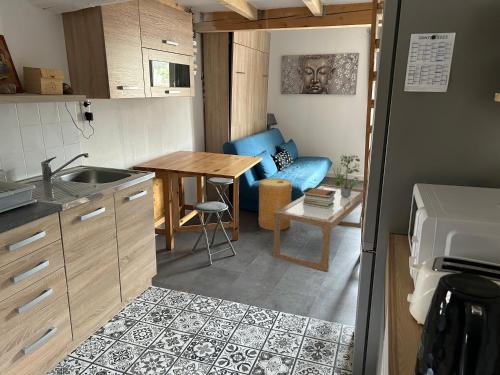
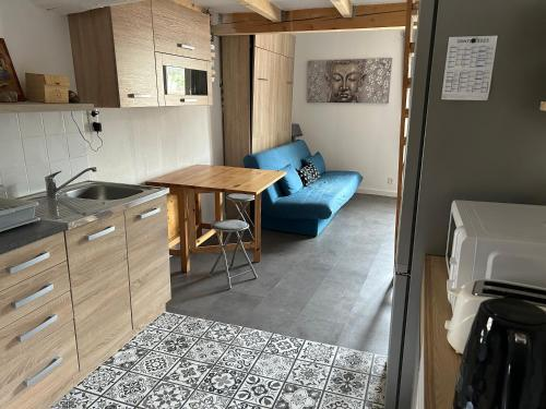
- house plant [323,159,351,187]
- potted plant [335,154,362,197]
- basket [257,177,293,231]
- book stack [301,187,335,209]
- coffee table [272,183,364,273]
